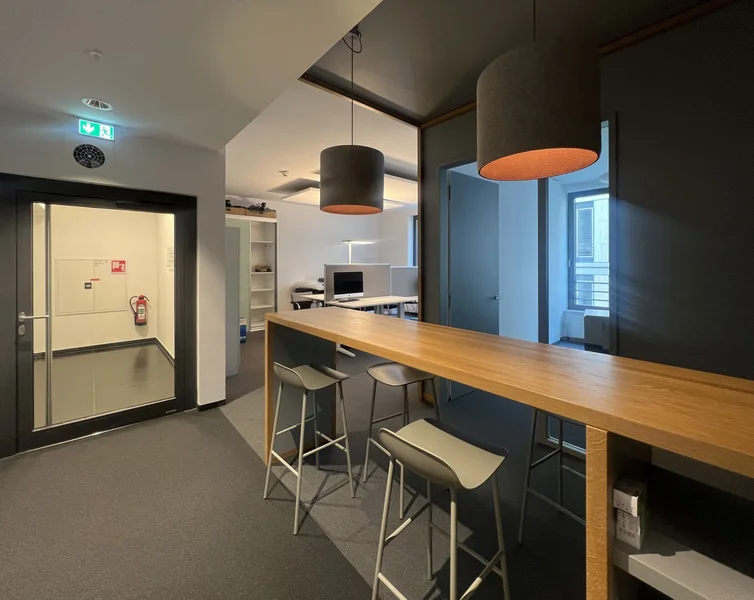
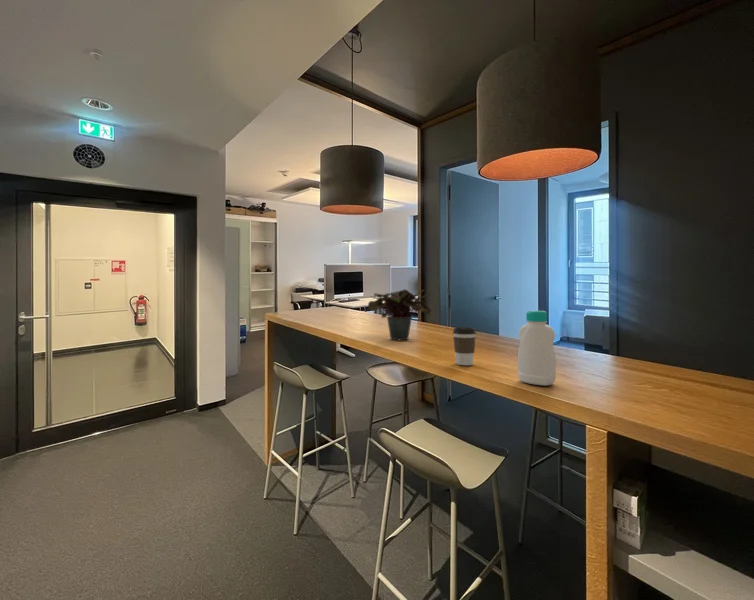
+ coffee cup [452,326,477,366]
+ potted plant [365,288,432,341]
+ bottle [517,310,557,386]
